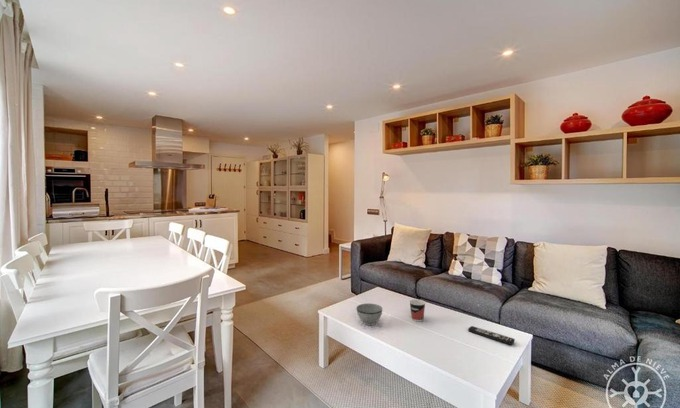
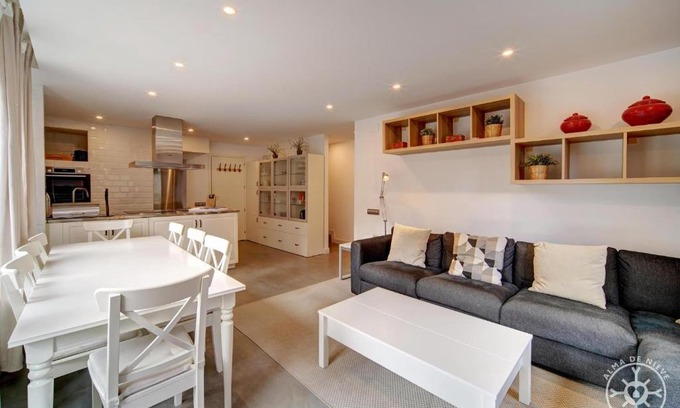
- remote control [467,325,516,346]
- bowl [356,303,383,326]
- cup [408,298,426,323]
